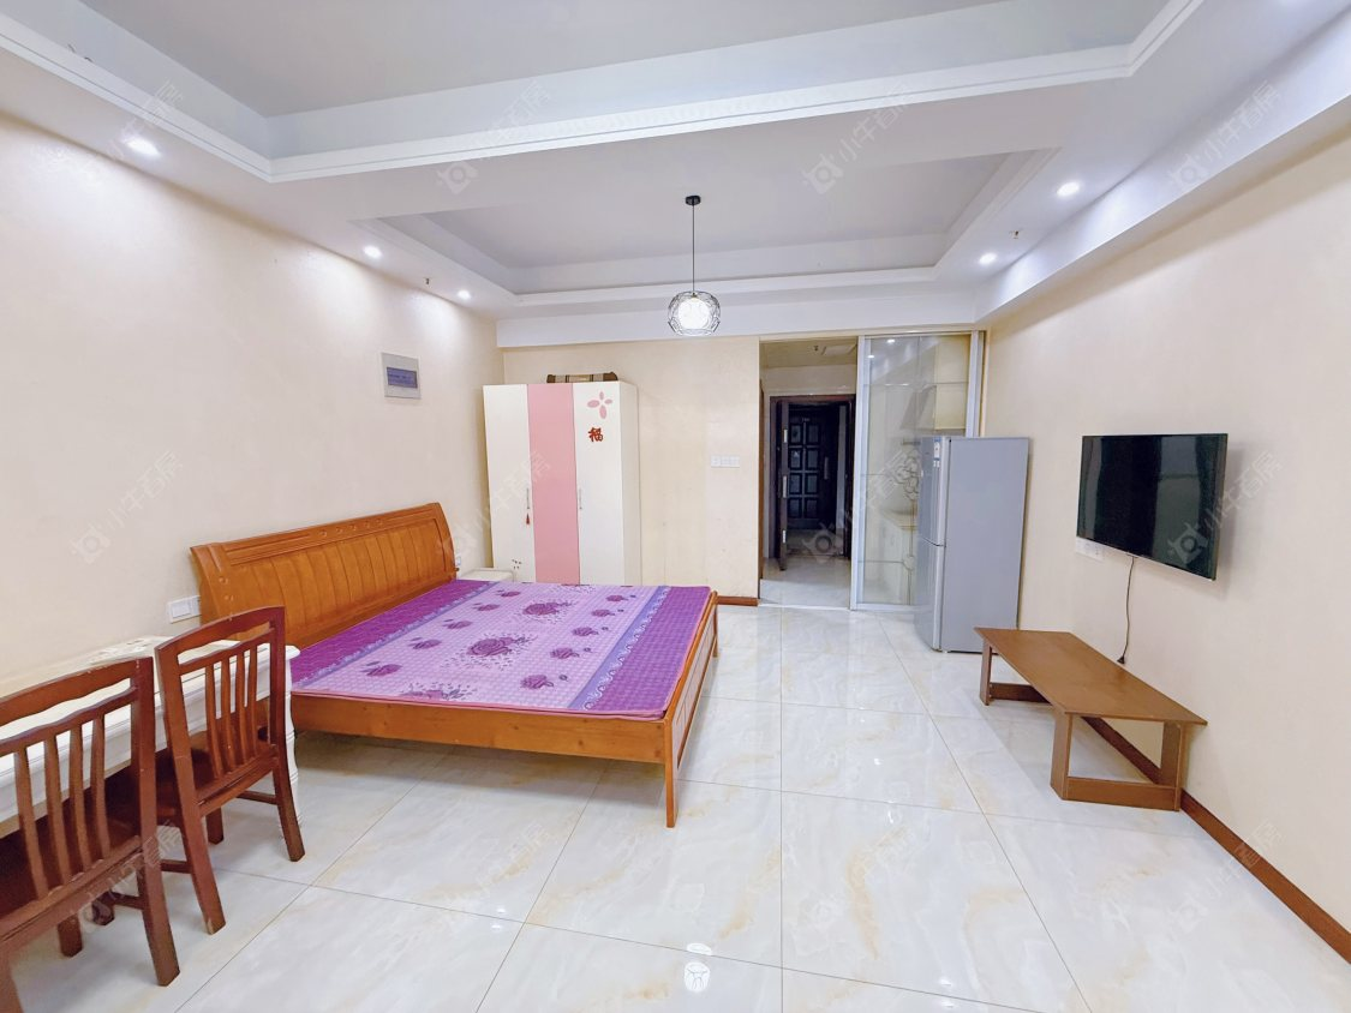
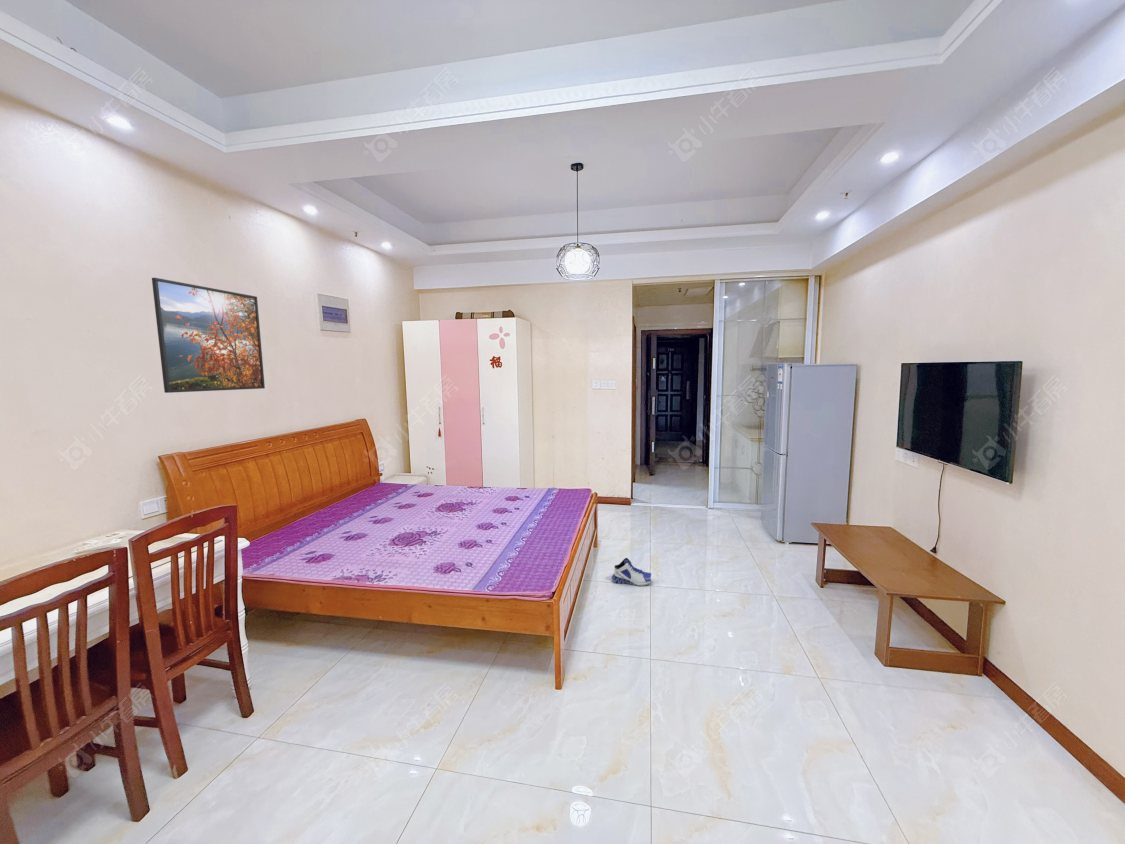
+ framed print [151,277,266,394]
+ sneaker [611,557,652,587]
